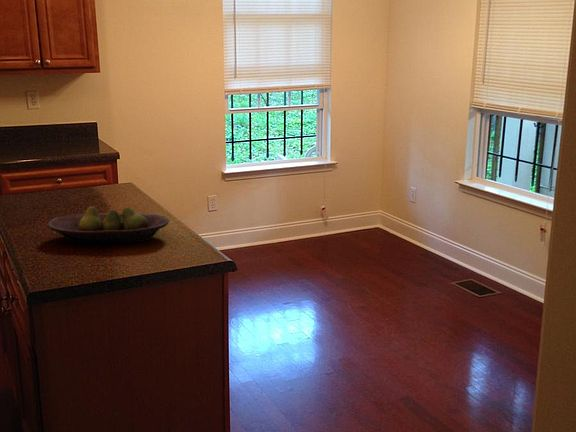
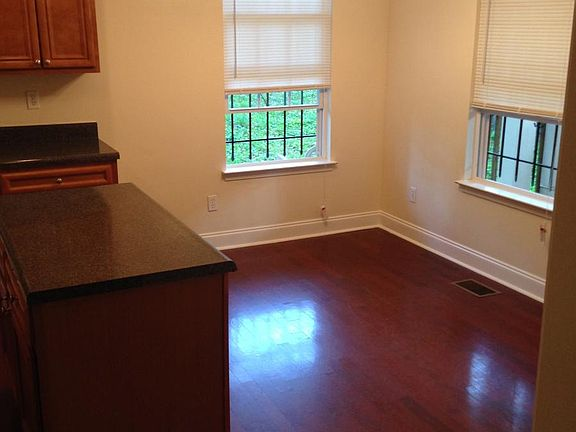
- fruit bowl [47,205,170,244]
